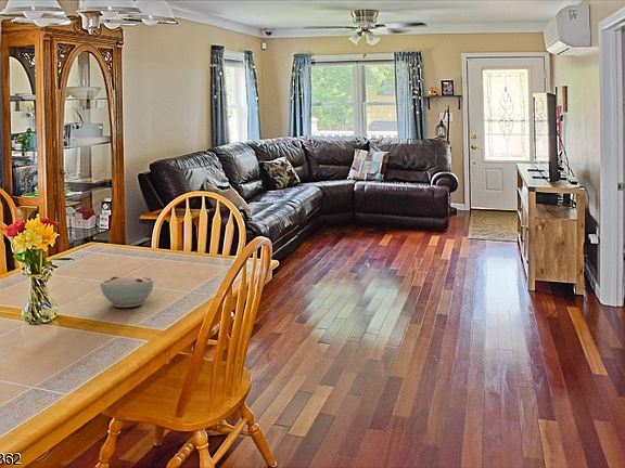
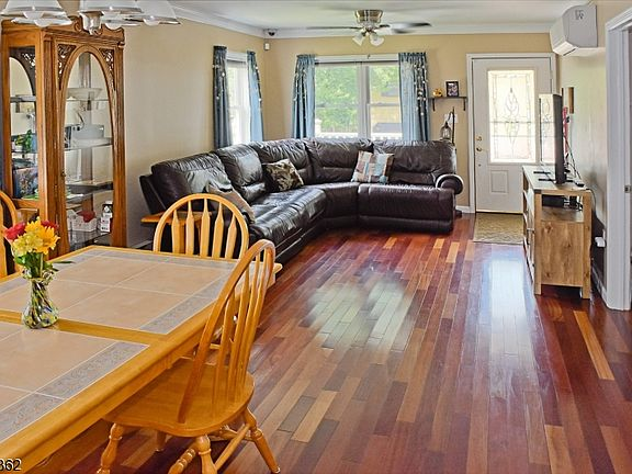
- bowl [100,275,155,308]
